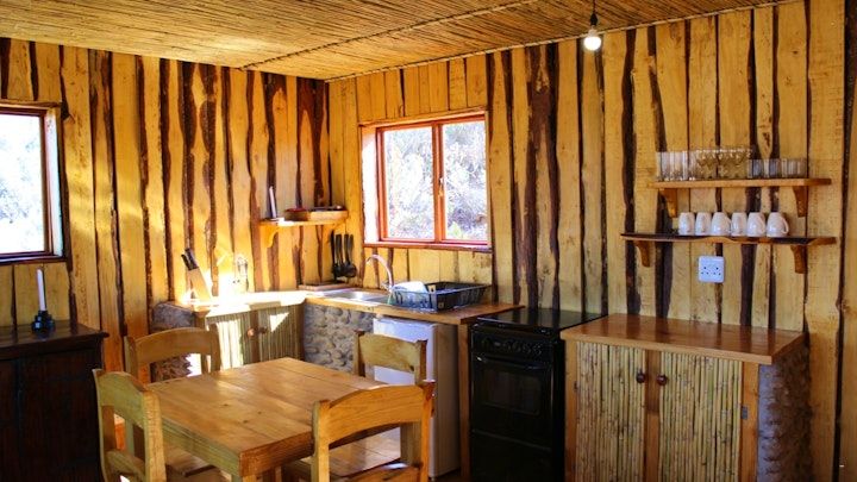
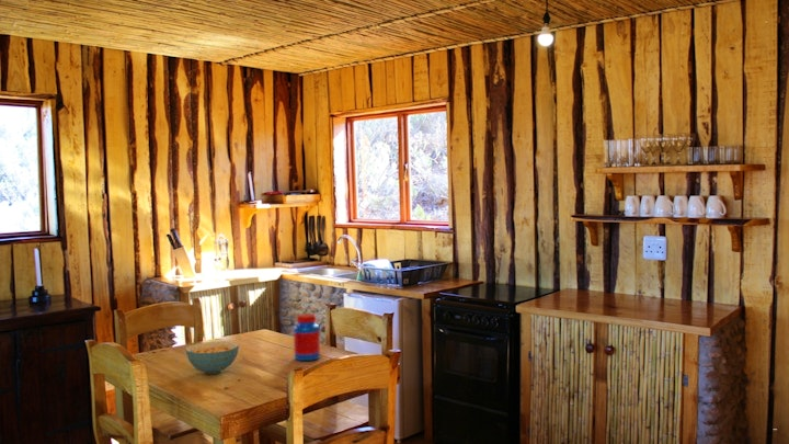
+ cereal bowl [184,340,240,375]
+ jar [293,312,321,362]
